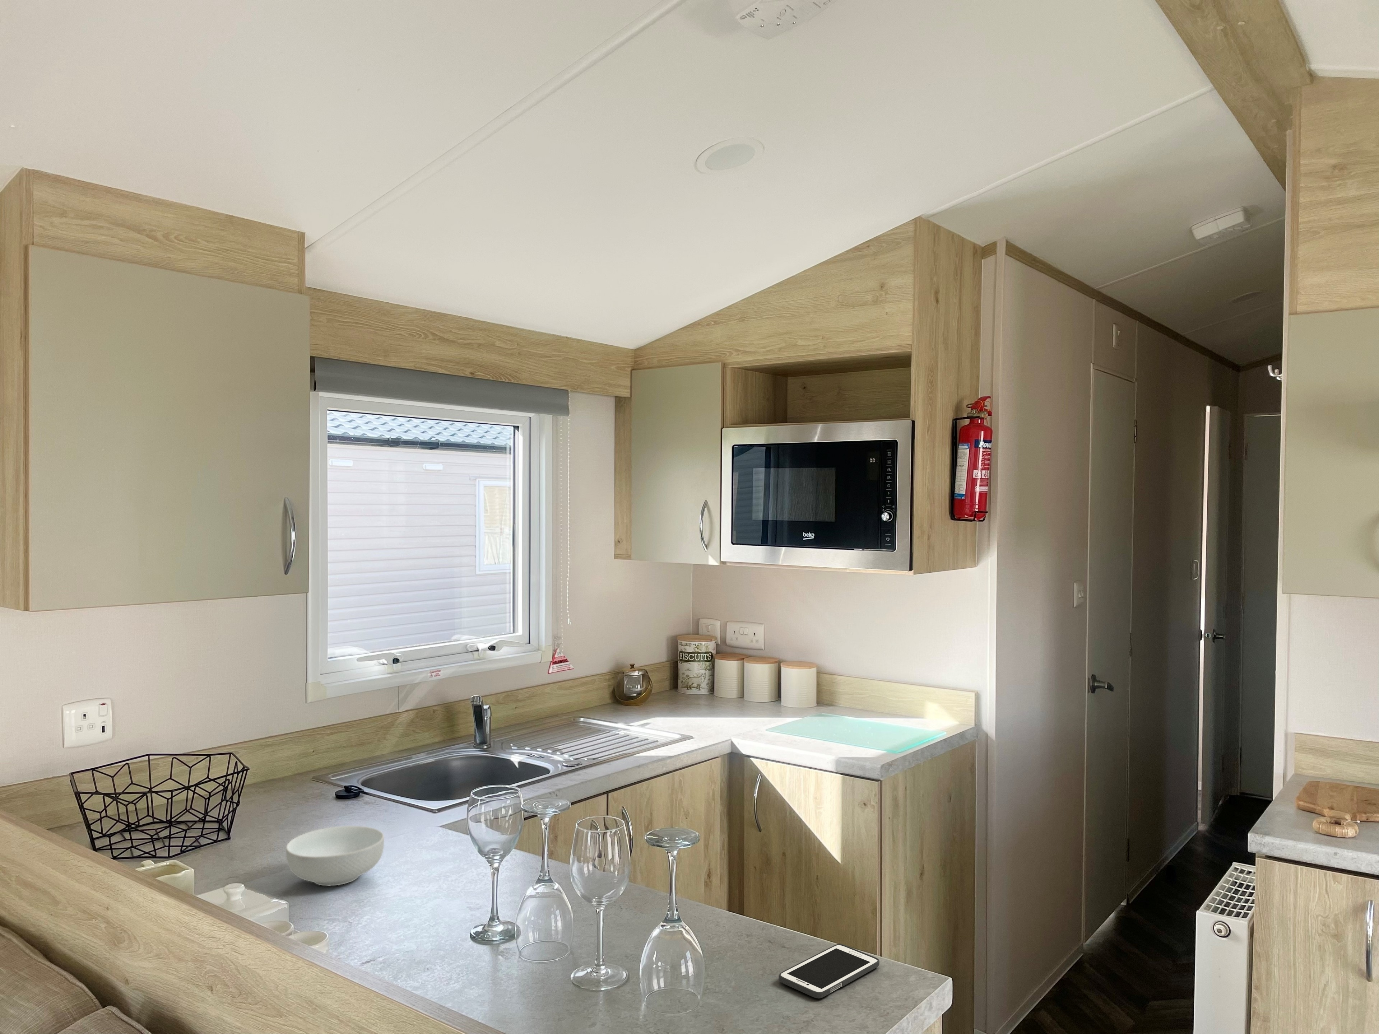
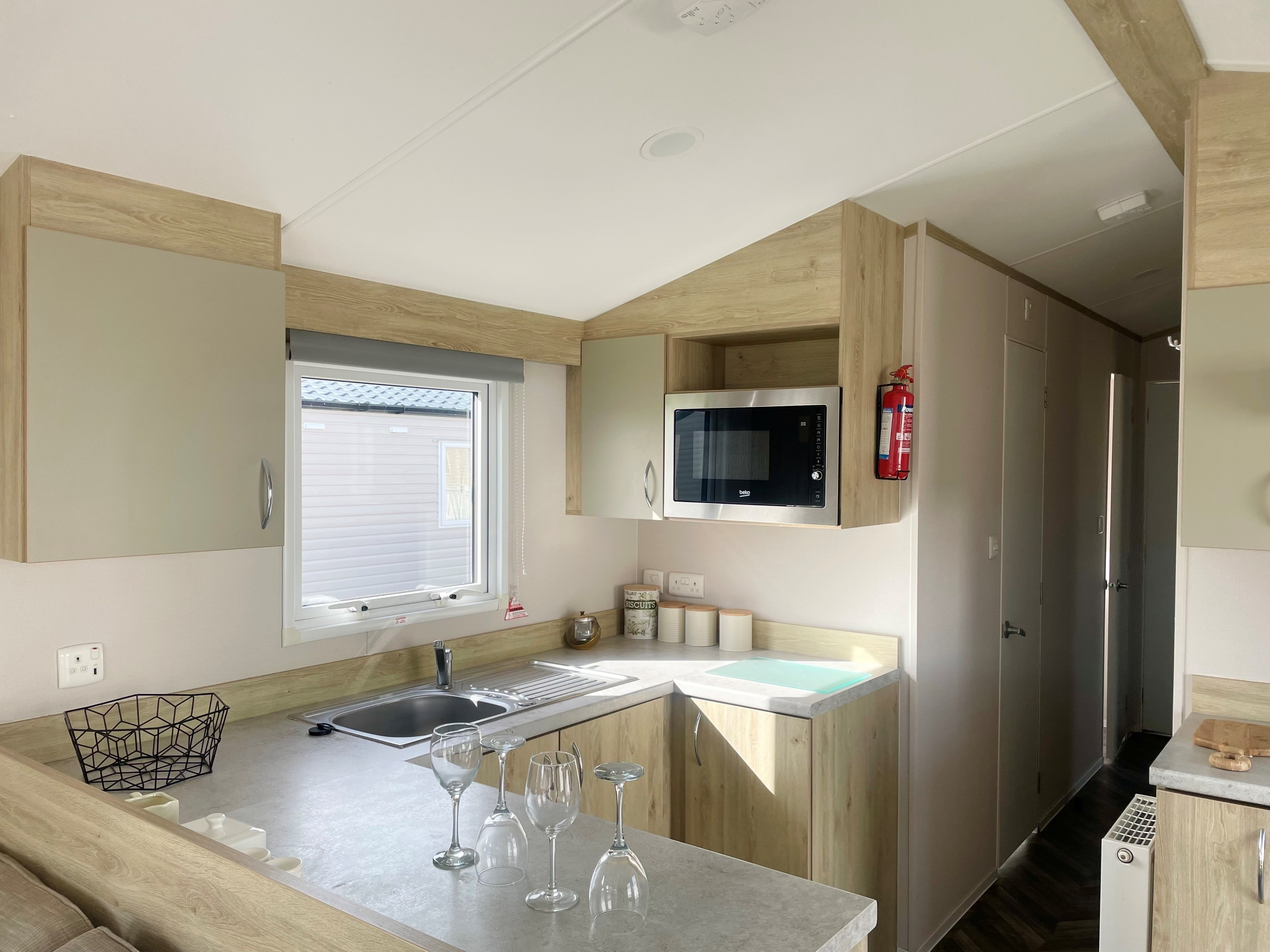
- cereal bowl [286,825,384,886]
- cell phone [779,944,880,999]
